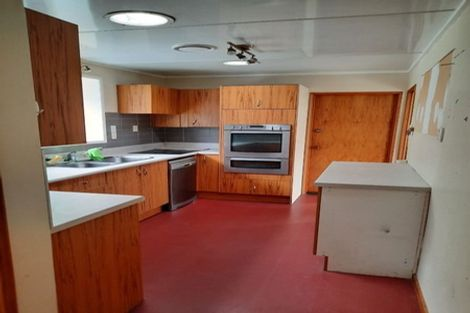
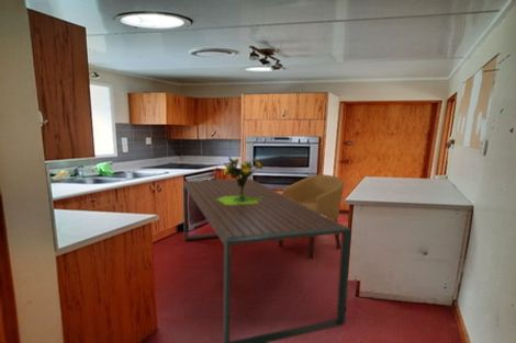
+ bouquet [217,155,263,205]
+ dining table [182,178,352,343]
+ chair [278,173,345,260]
